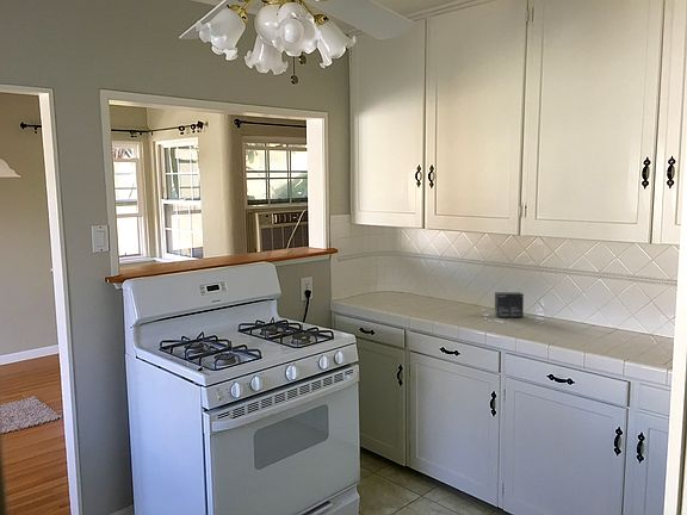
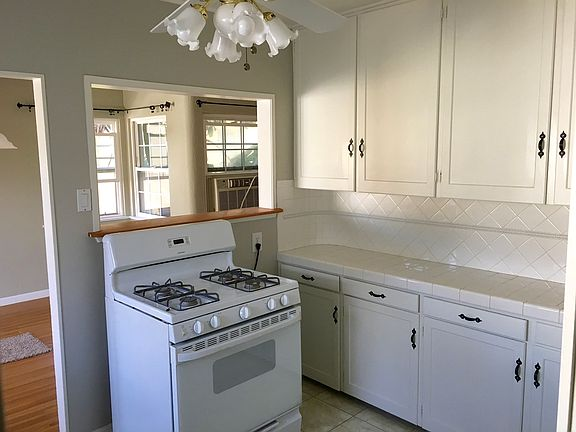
- small box [494,291,525,318]
